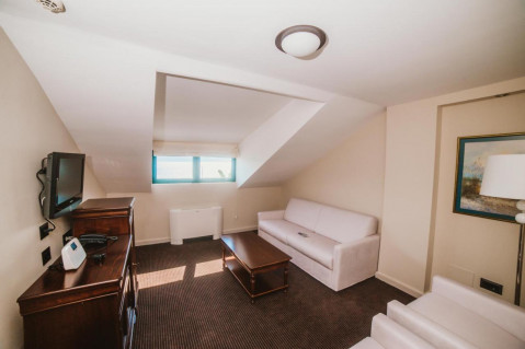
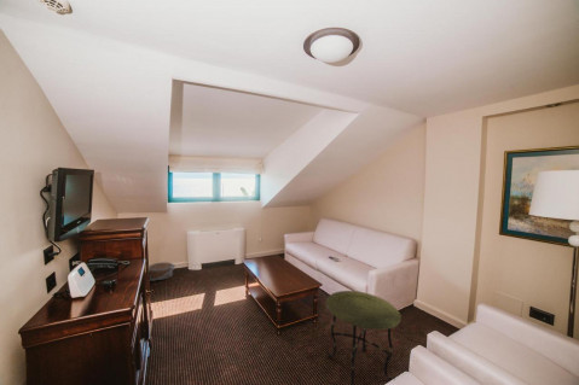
+ basket [147,261,176,282]
+ side table [325,290,403,385]
